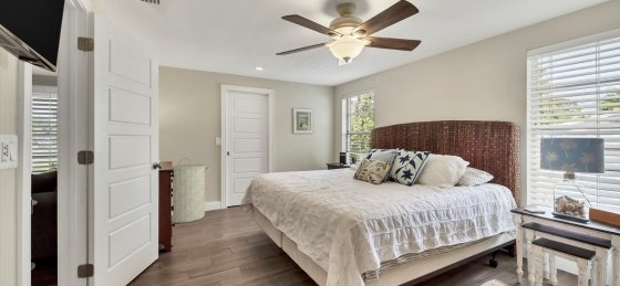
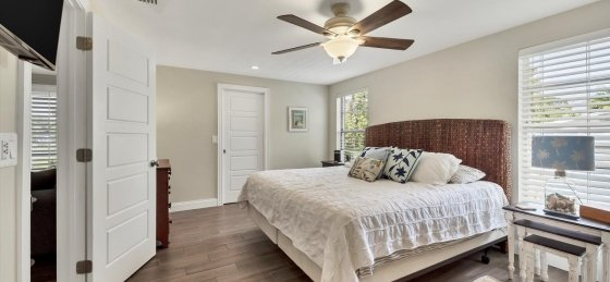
- laundry hamper [172,157,210,224]
